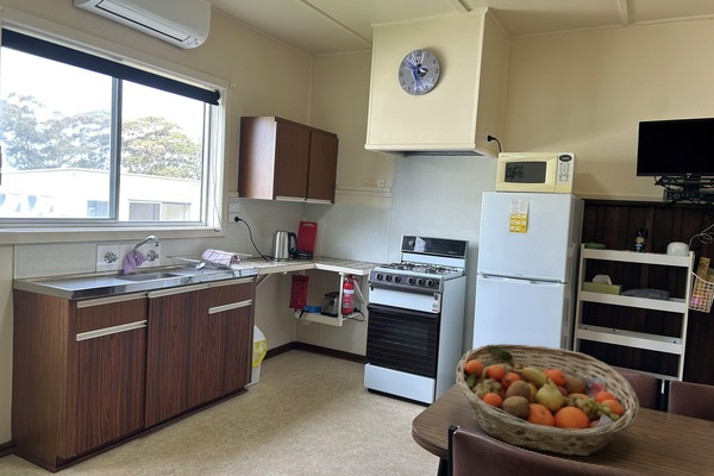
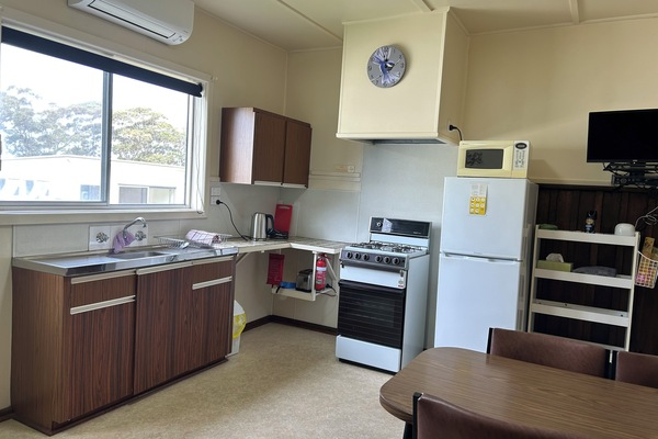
- fruit basket [455,343,640,457]
